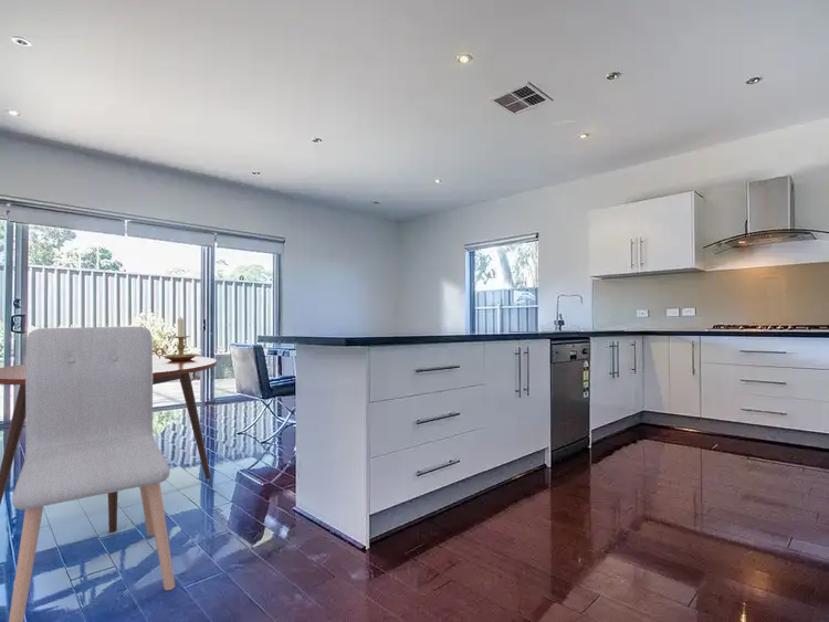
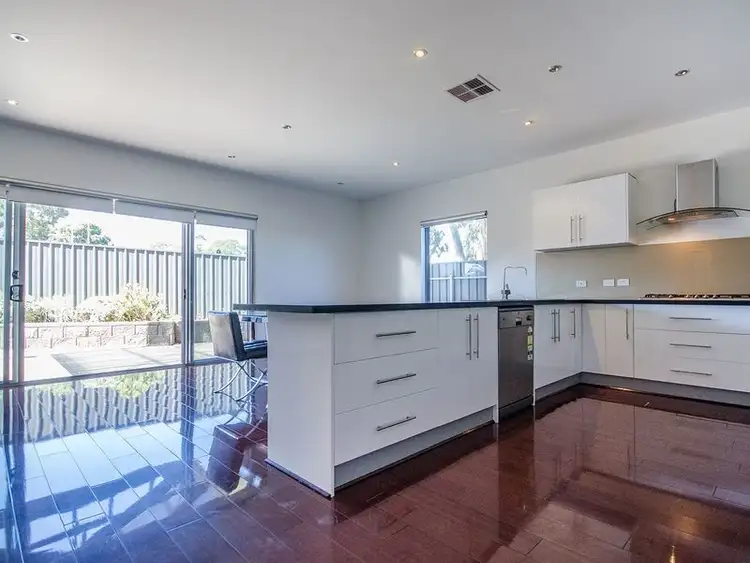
- dining table [0,355,218,534]
- chair [8,326,176,622]
- candle holder [154,316,201,361]
